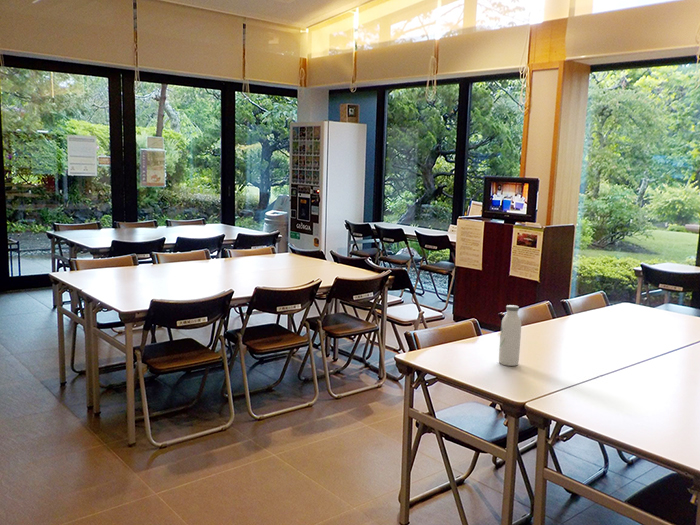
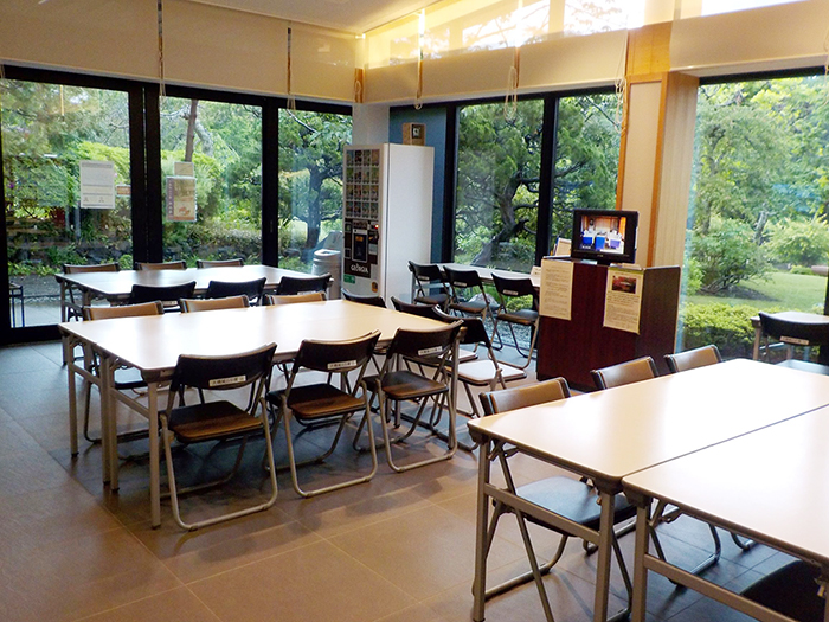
- water bottle [498,304,522,367]
